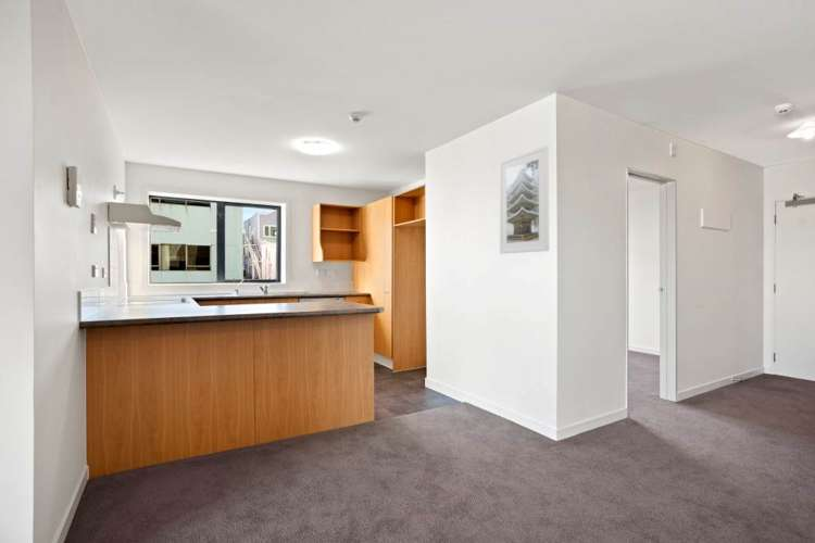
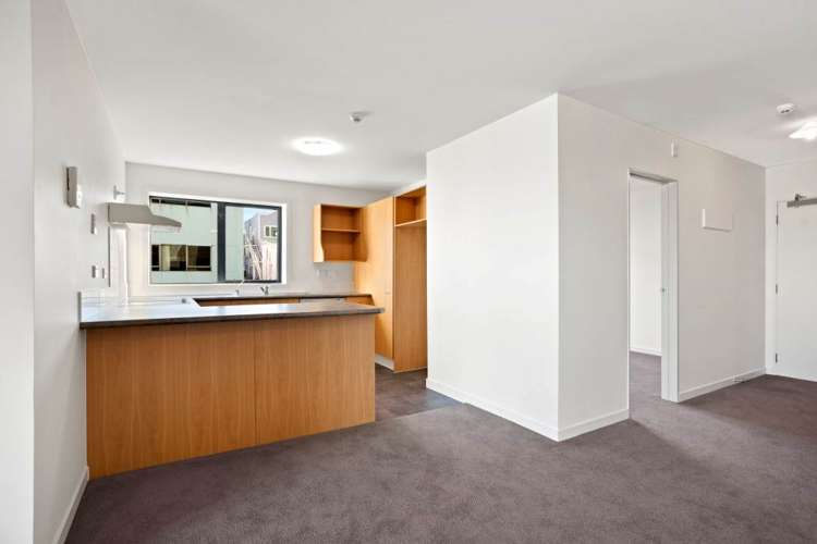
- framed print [499,144,550,255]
